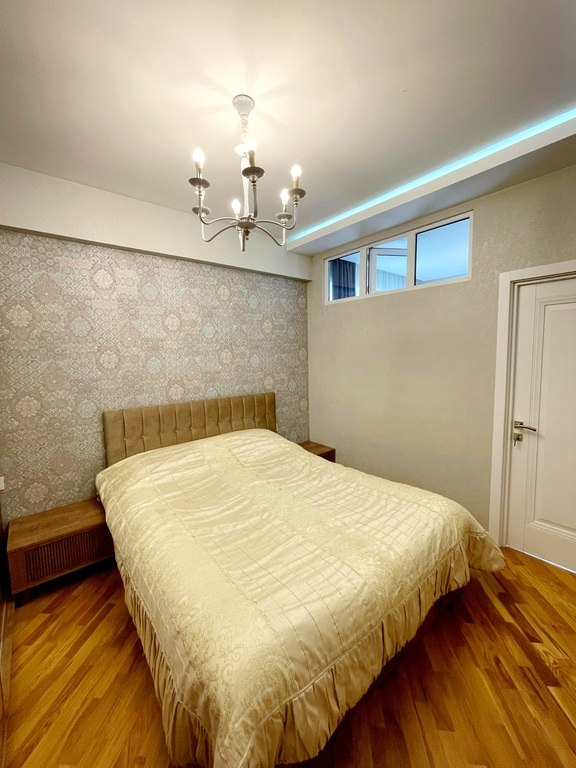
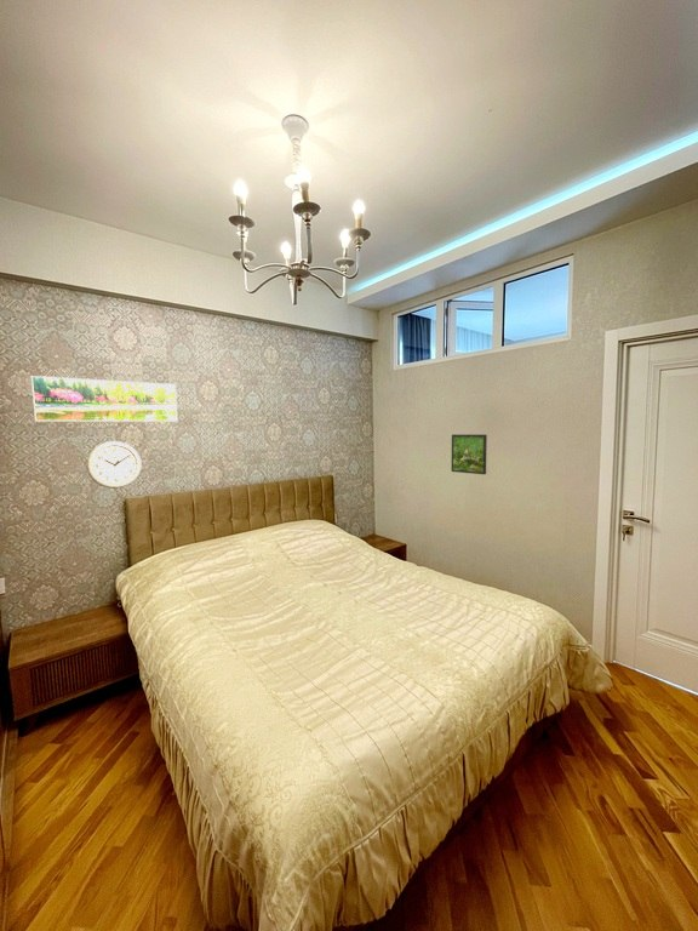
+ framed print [30,375,179,423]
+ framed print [451,433,488,475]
+ wall clock [85,440,143,490]
